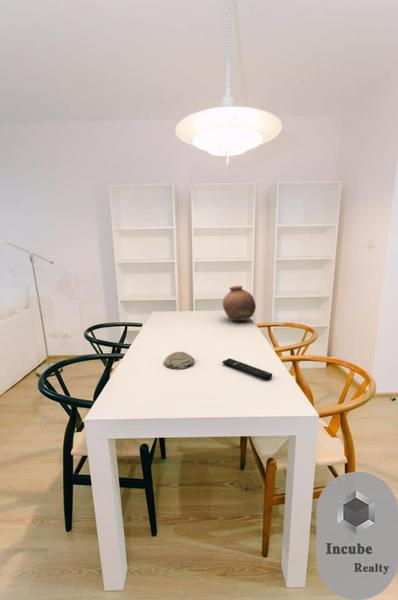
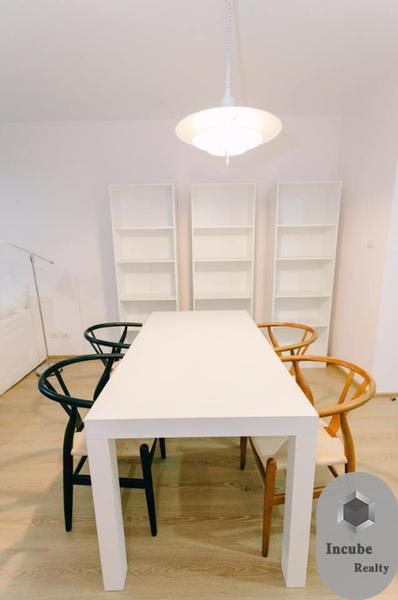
- remote control [221,358,273,381]
- decorative bowl [163,351,196,370]
- pottery [222,285,257,322]
